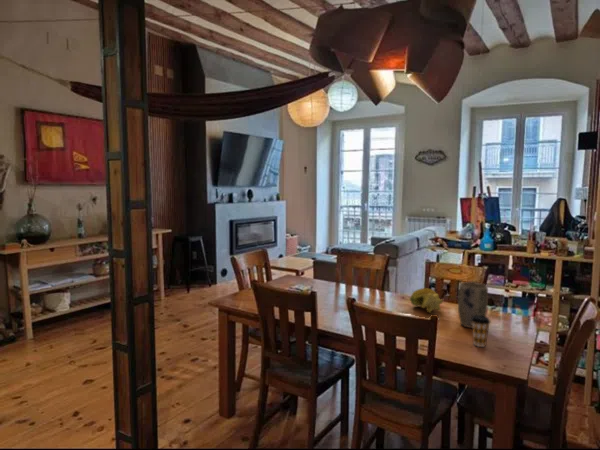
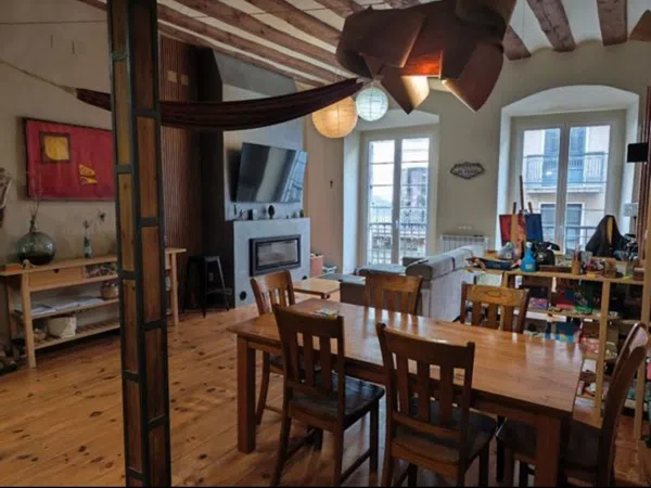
- plant pot [457,281,489,329]
- fruit [408,287,444,314]
- coffee cup [471,315,492,348]
